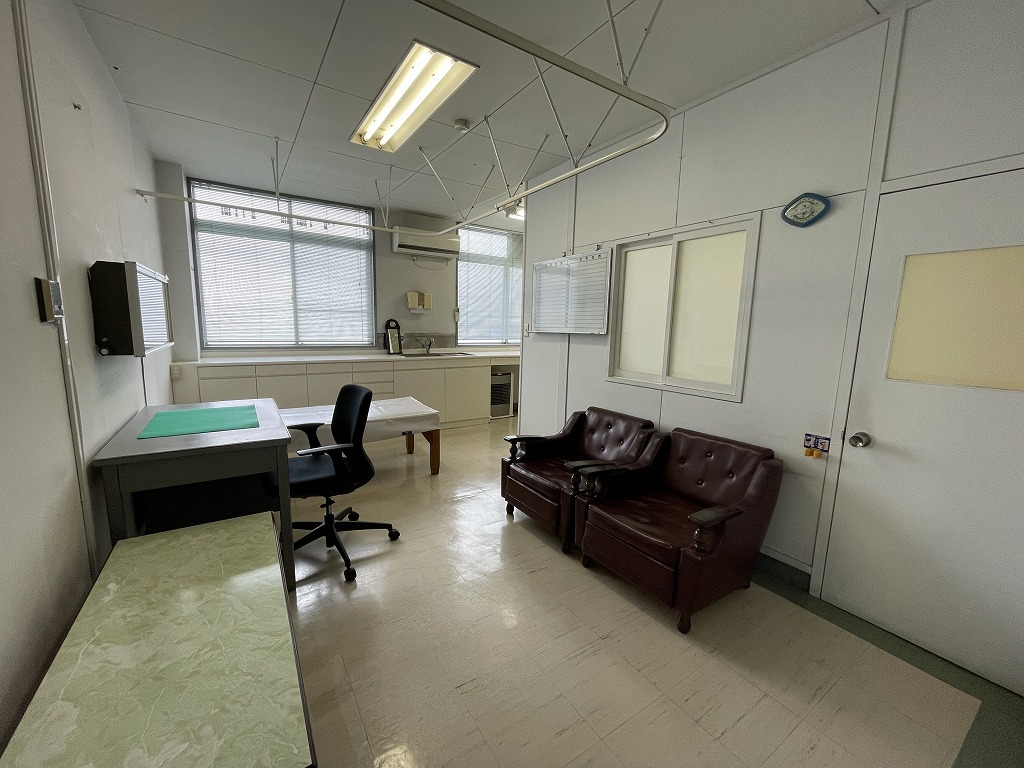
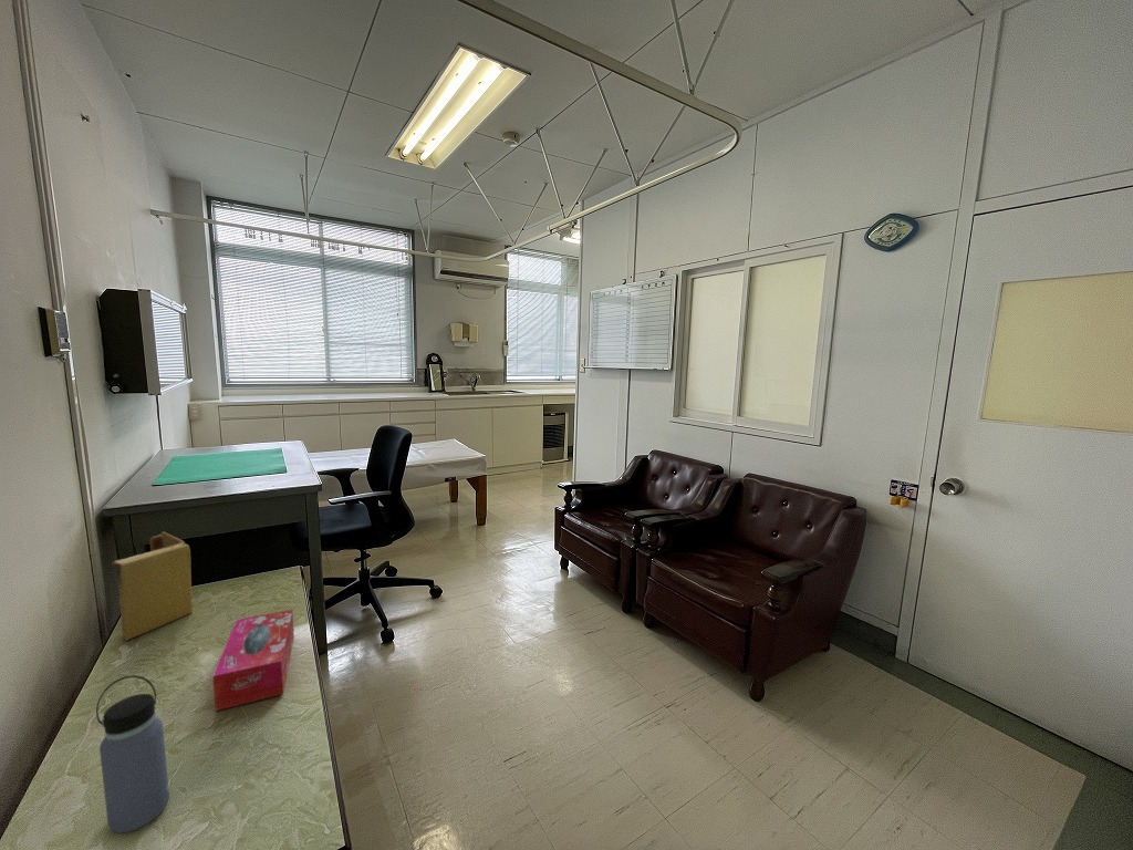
+ water bottle [95,674,170,835]
+ book [111,530,194,642]
+ tissue box [211,609,295,712]
